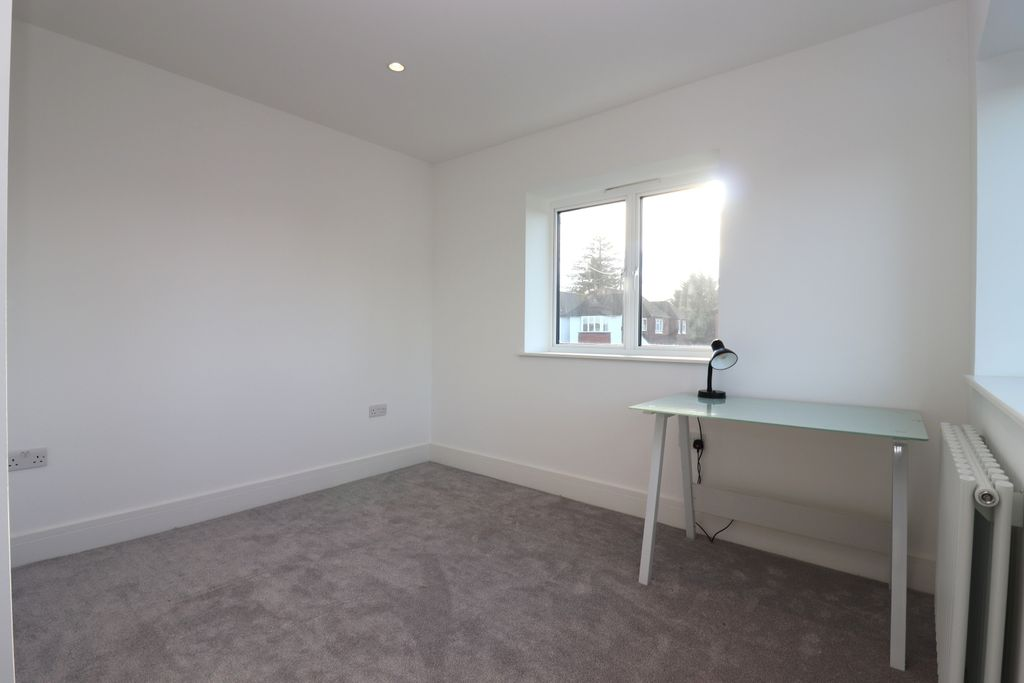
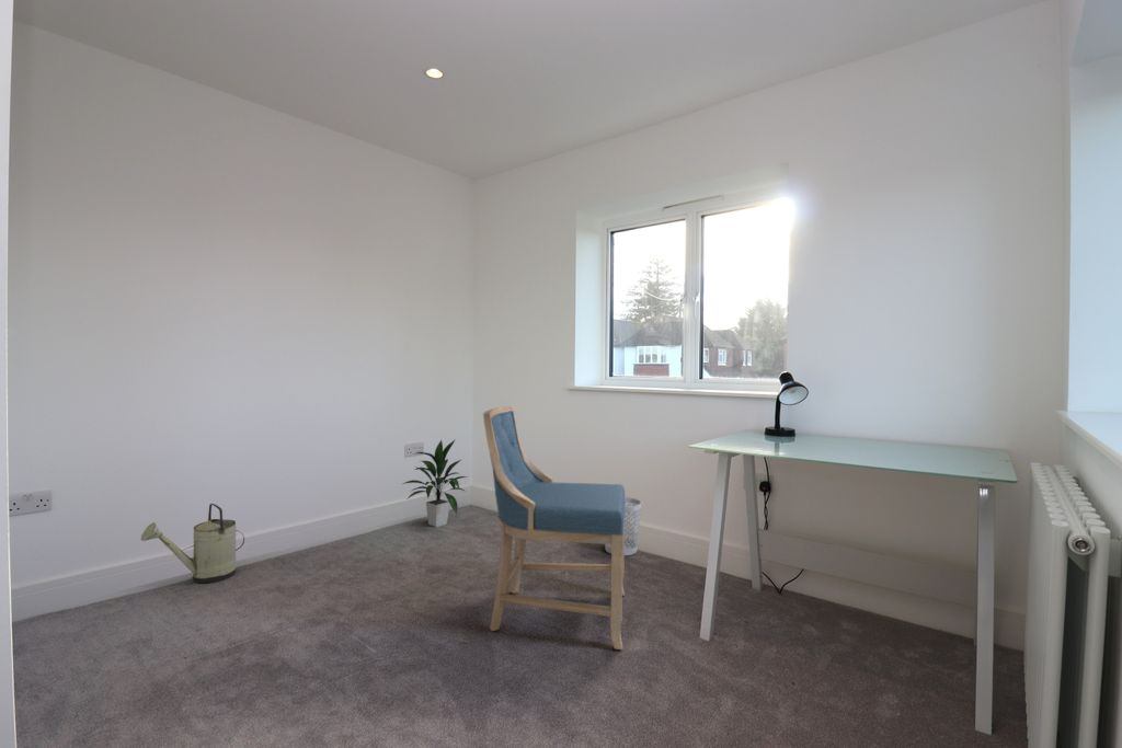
+ watering can [140,503,245,584]
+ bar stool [482,404,627,651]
+ indoor plant [402,439,470,528]
+ wastebasket [604,496,642,556]
